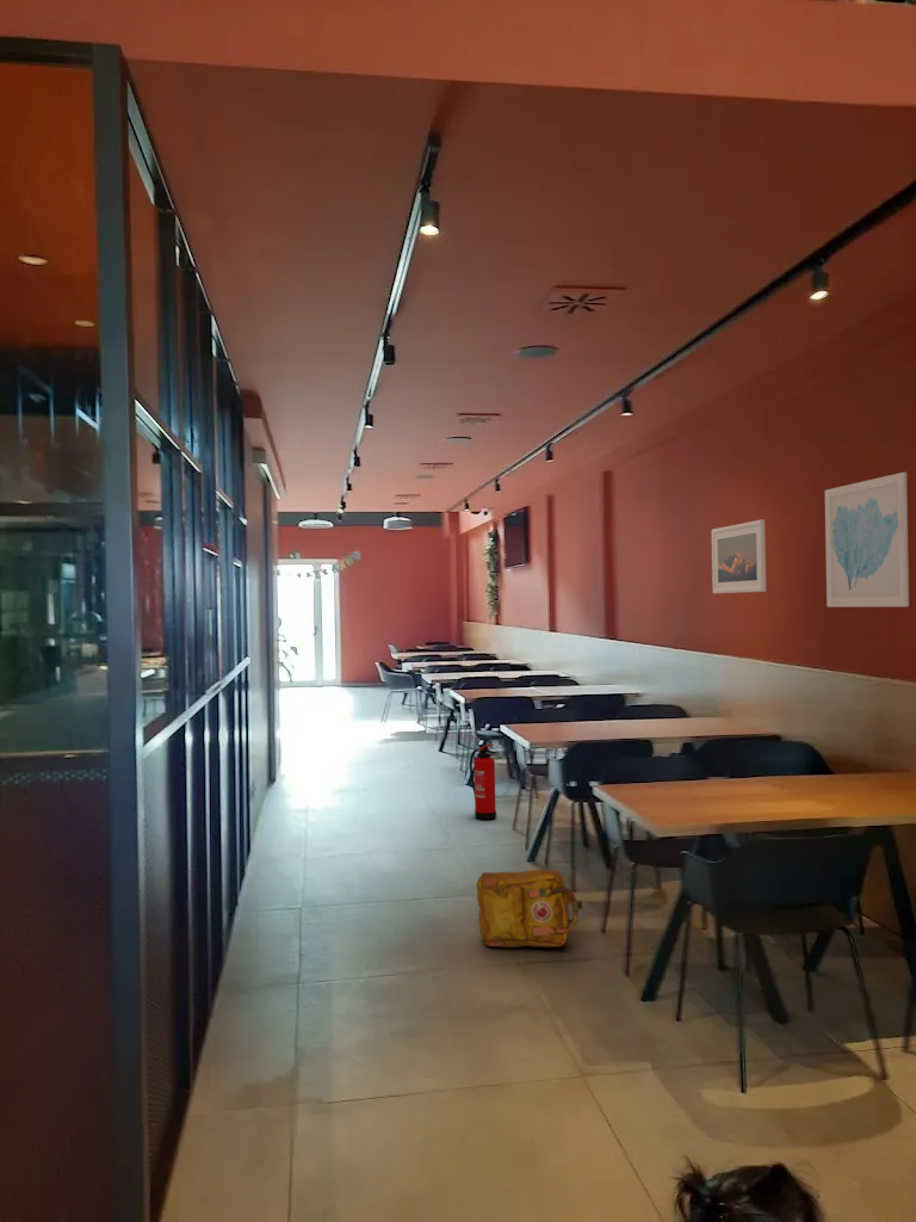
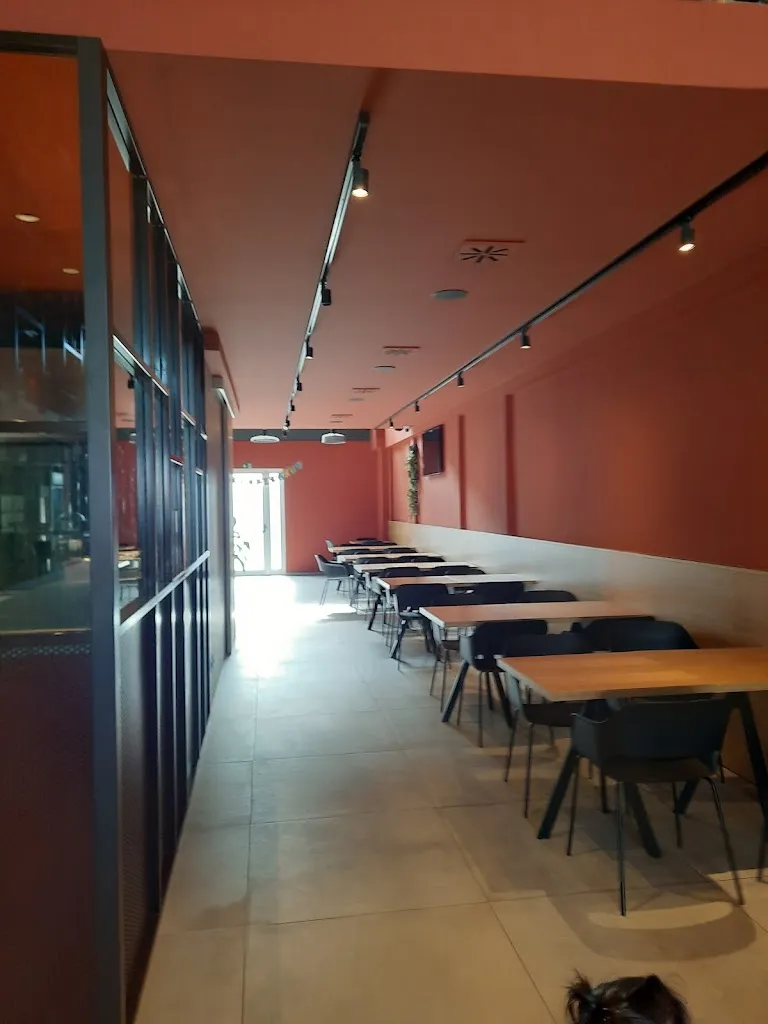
- backpack [475,869,584,949]
- fire extinguisher [469,742,497,821]
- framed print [711,519,767,594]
- wall art [824,471,910,609]
